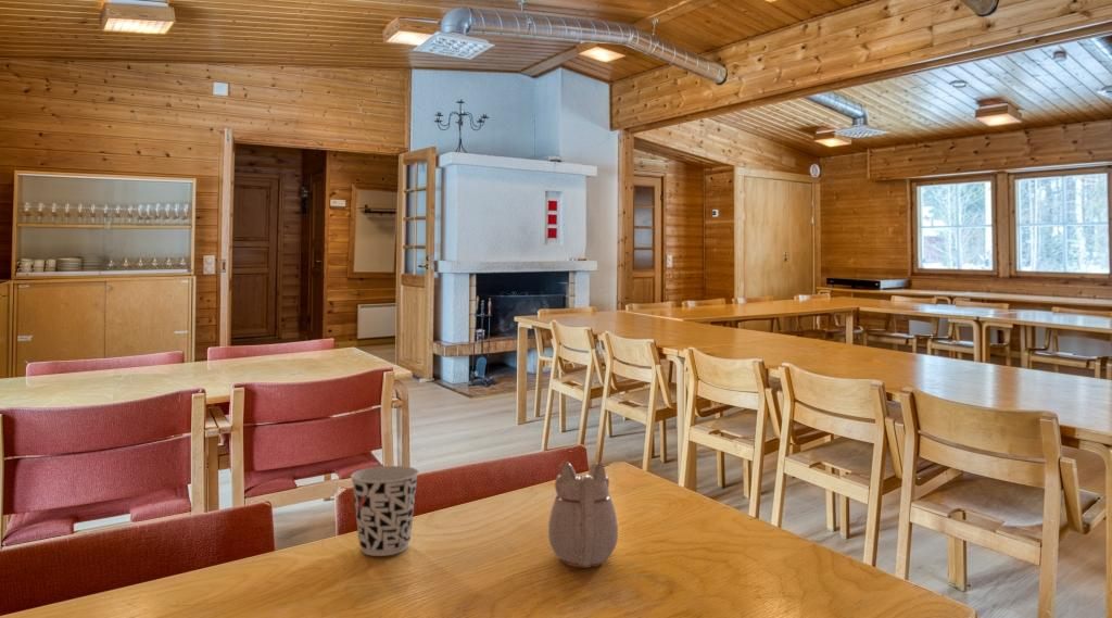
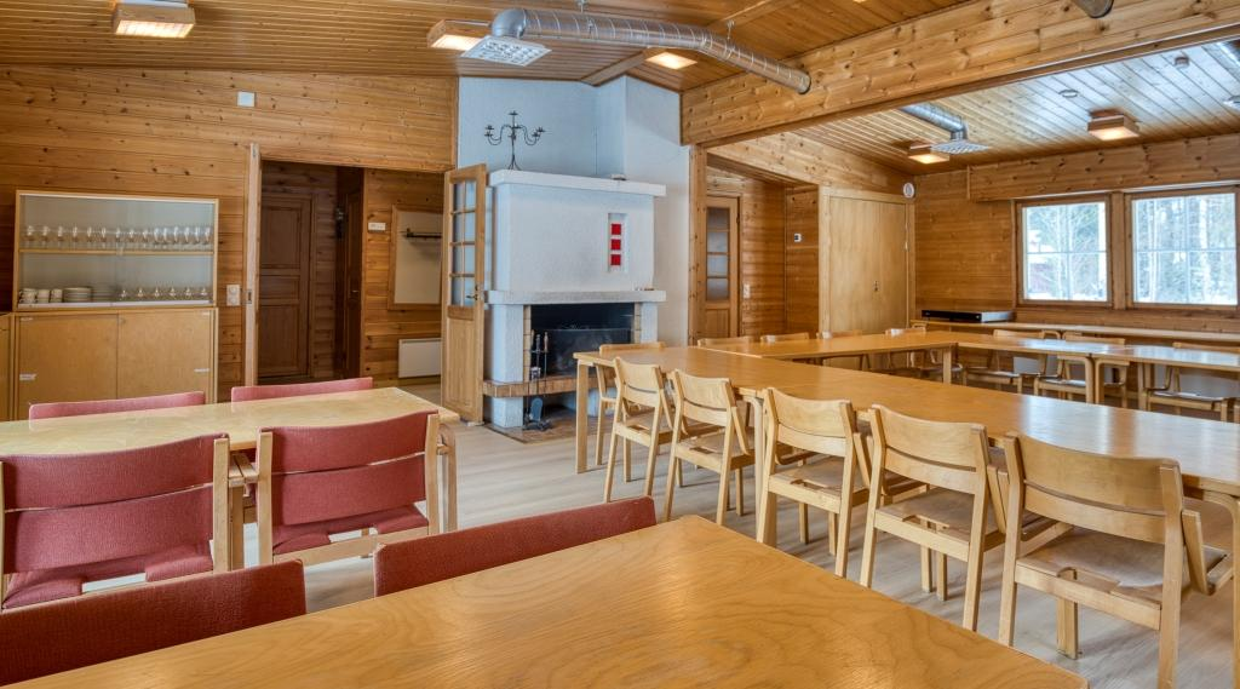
- teapot [547,461,619,569]
- cup [350,465,420,557]
